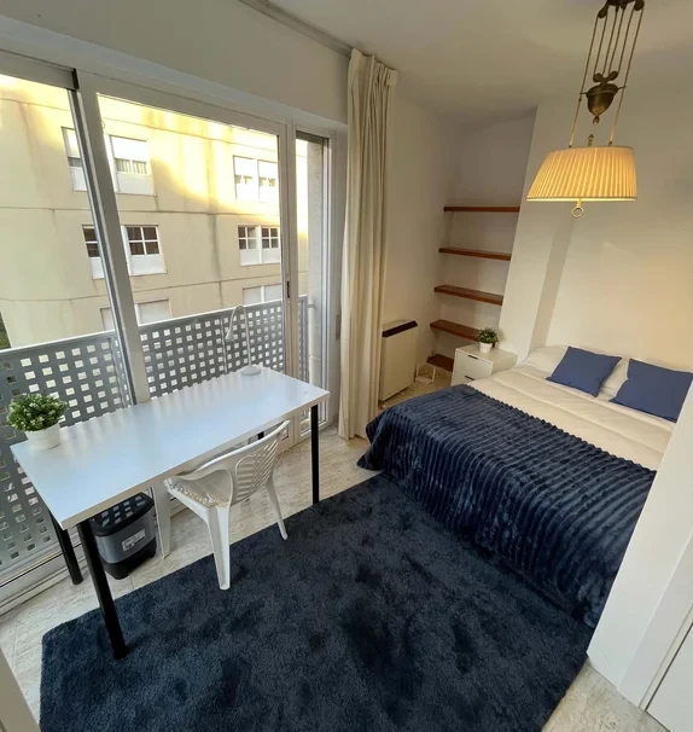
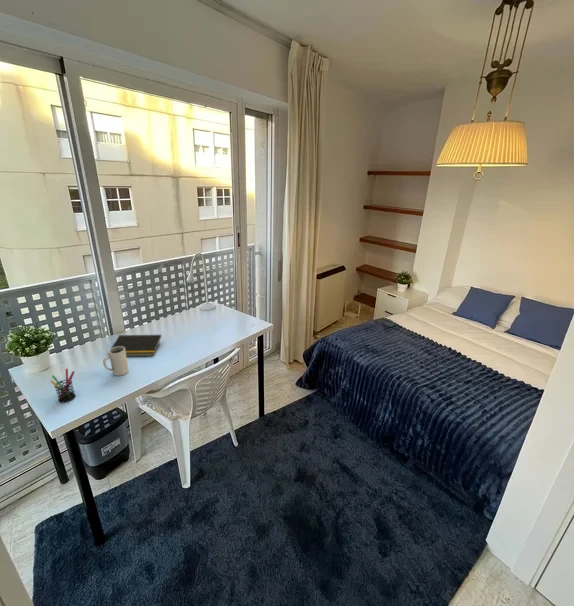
+ pen holder [50,368,77,403]
+ mug [102,347,130,377]
+ notepad [106,334,162,357]
